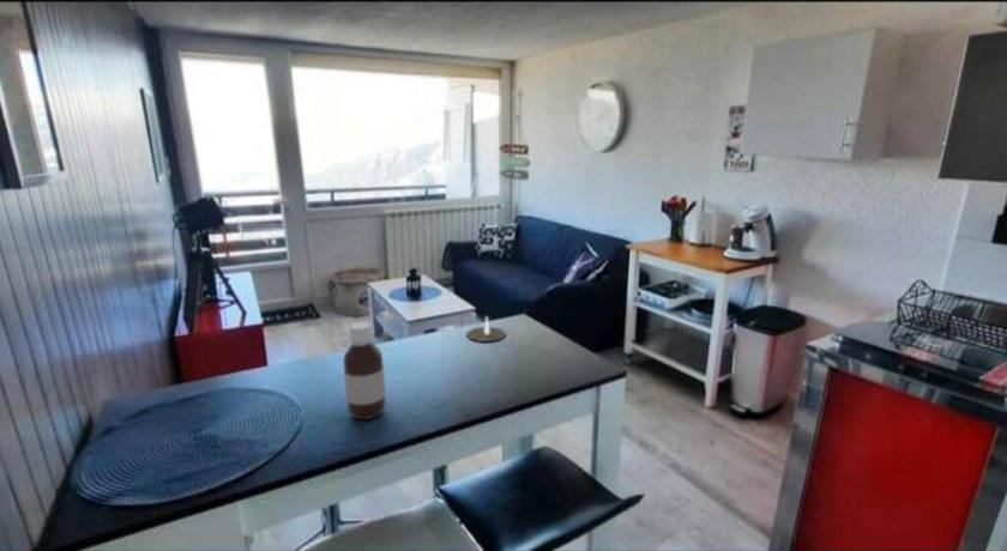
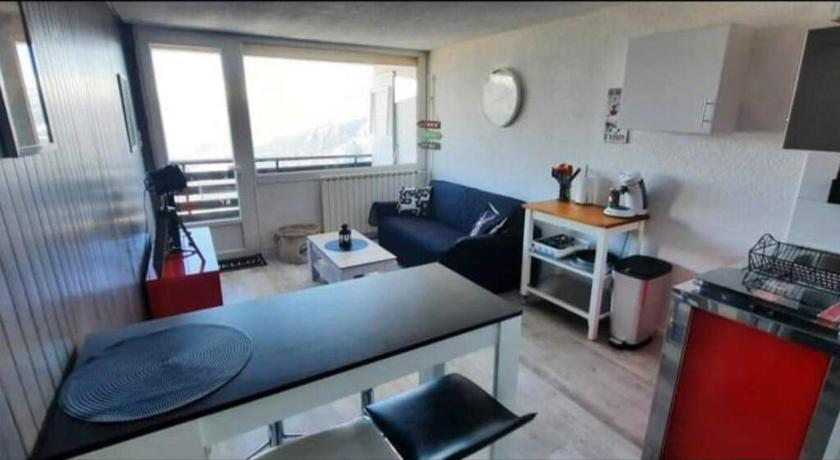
- bottle [342,321,387,420]
- candle [465,315,507,343]
